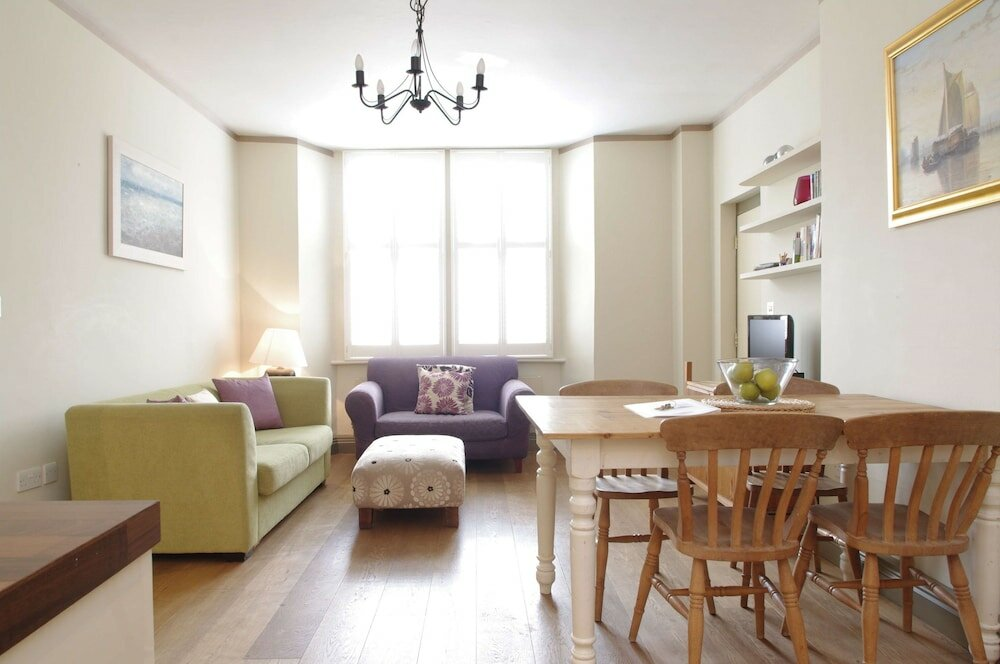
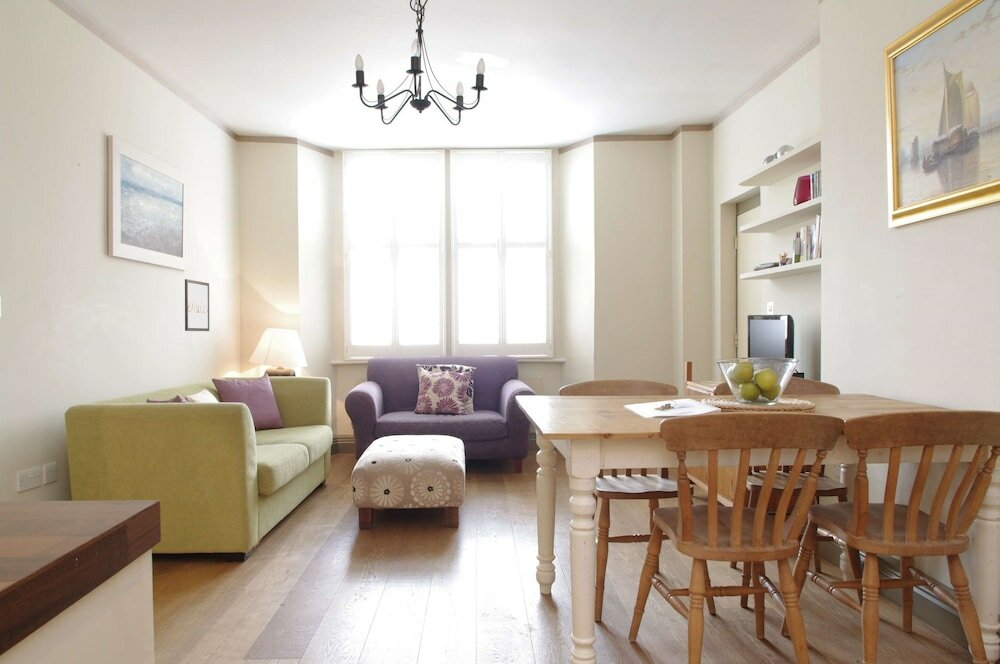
+ wall art [184,278,210,332]
